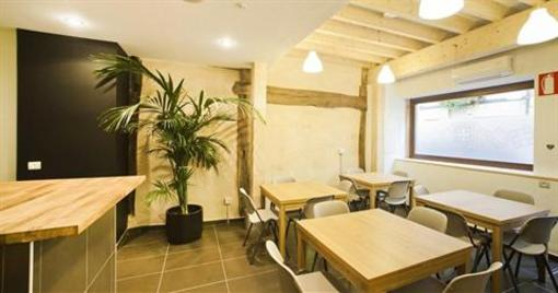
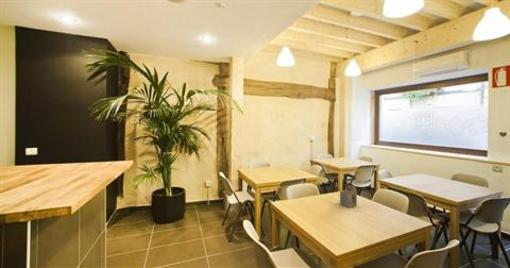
+ napkin holder [339,187,358,209]
